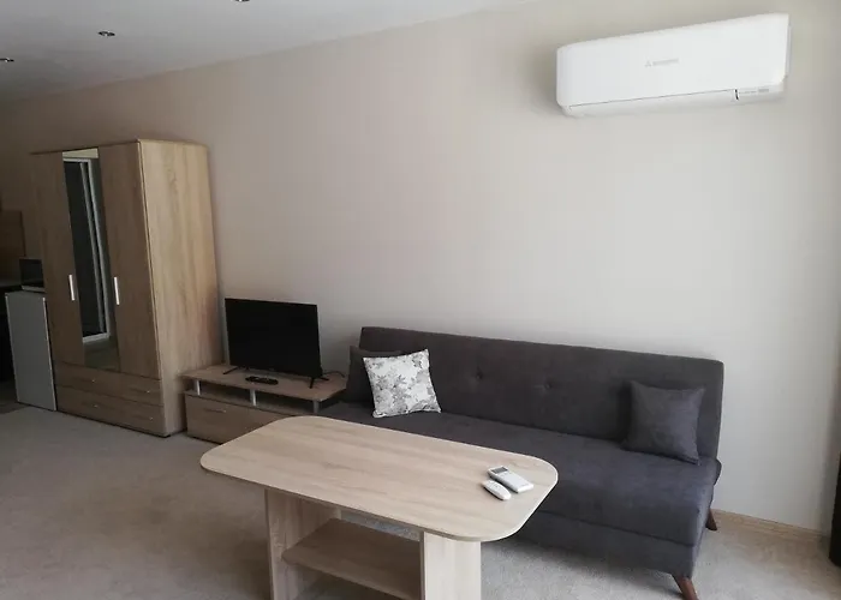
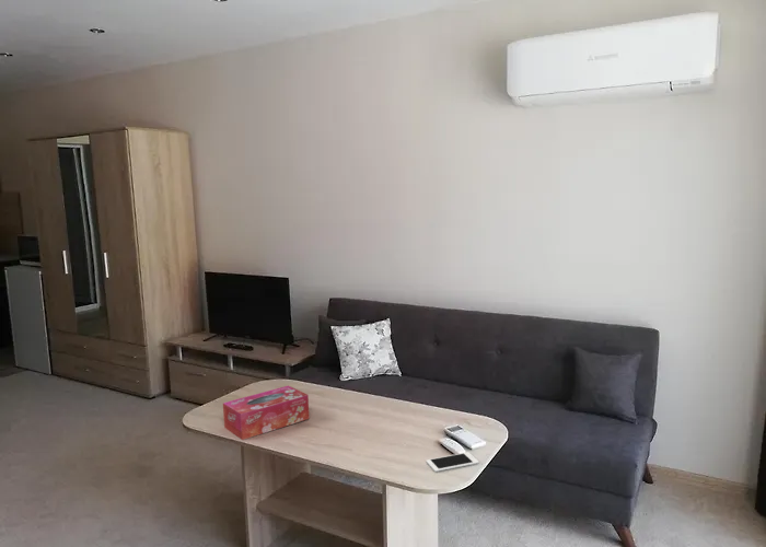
+ tissue box [222,385,311,441]
+ cell phone [426,451,480,473]
